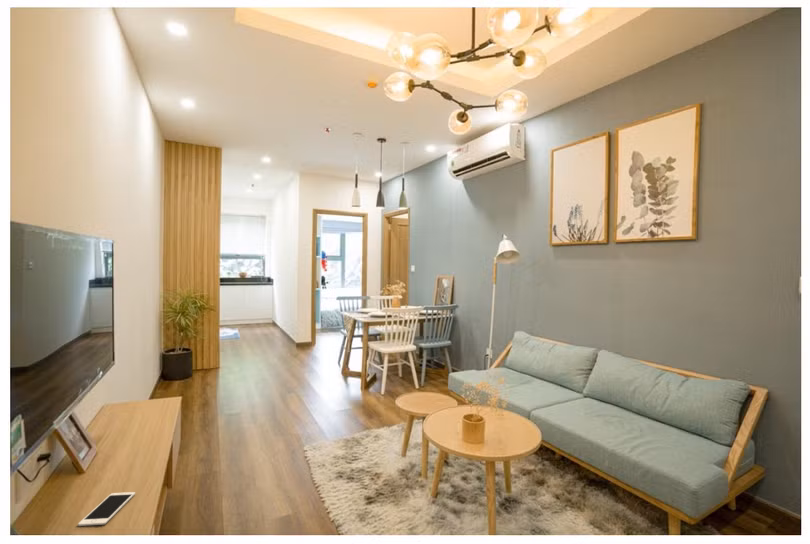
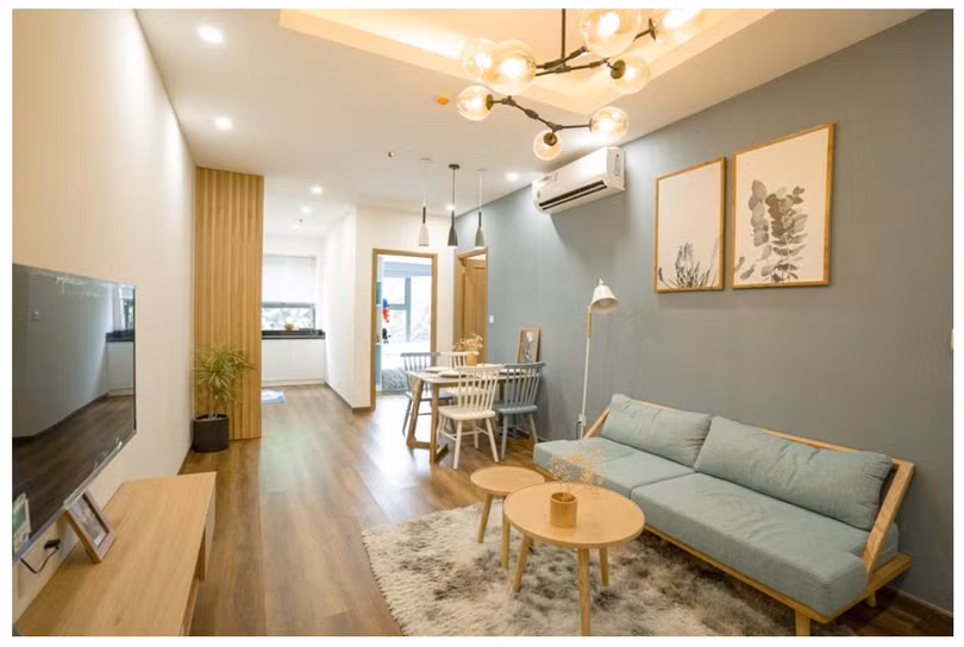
- cell phone [77,491,136,527]
